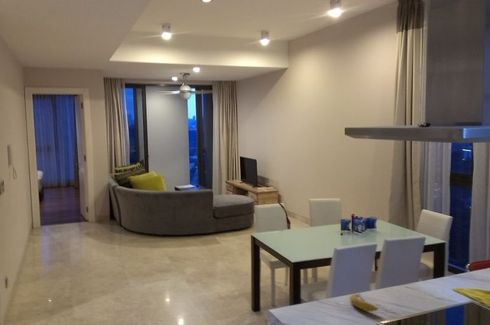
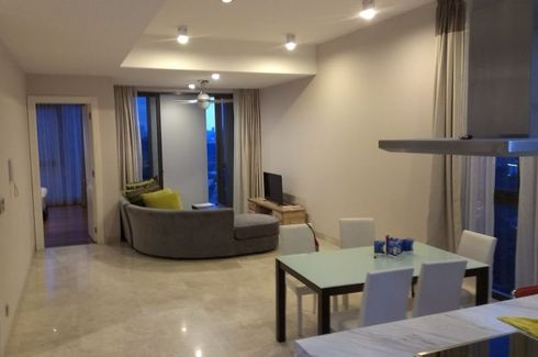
- fruit [348,293,379,312]
